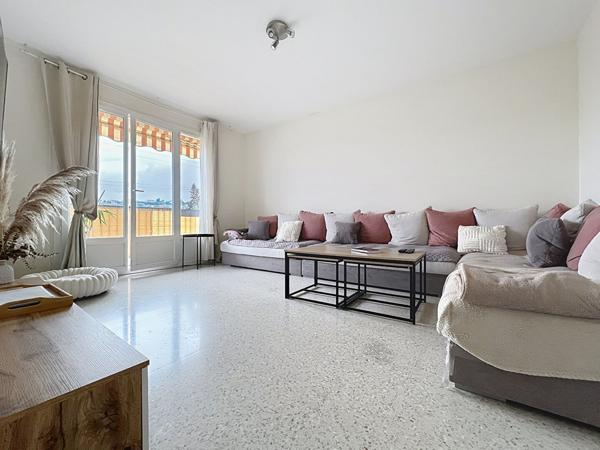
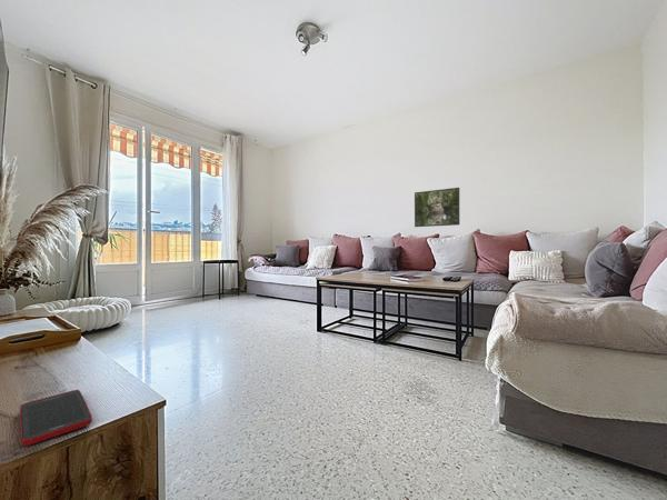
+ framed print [414,187,460,228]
+ cell phone [19,389,93,447]
